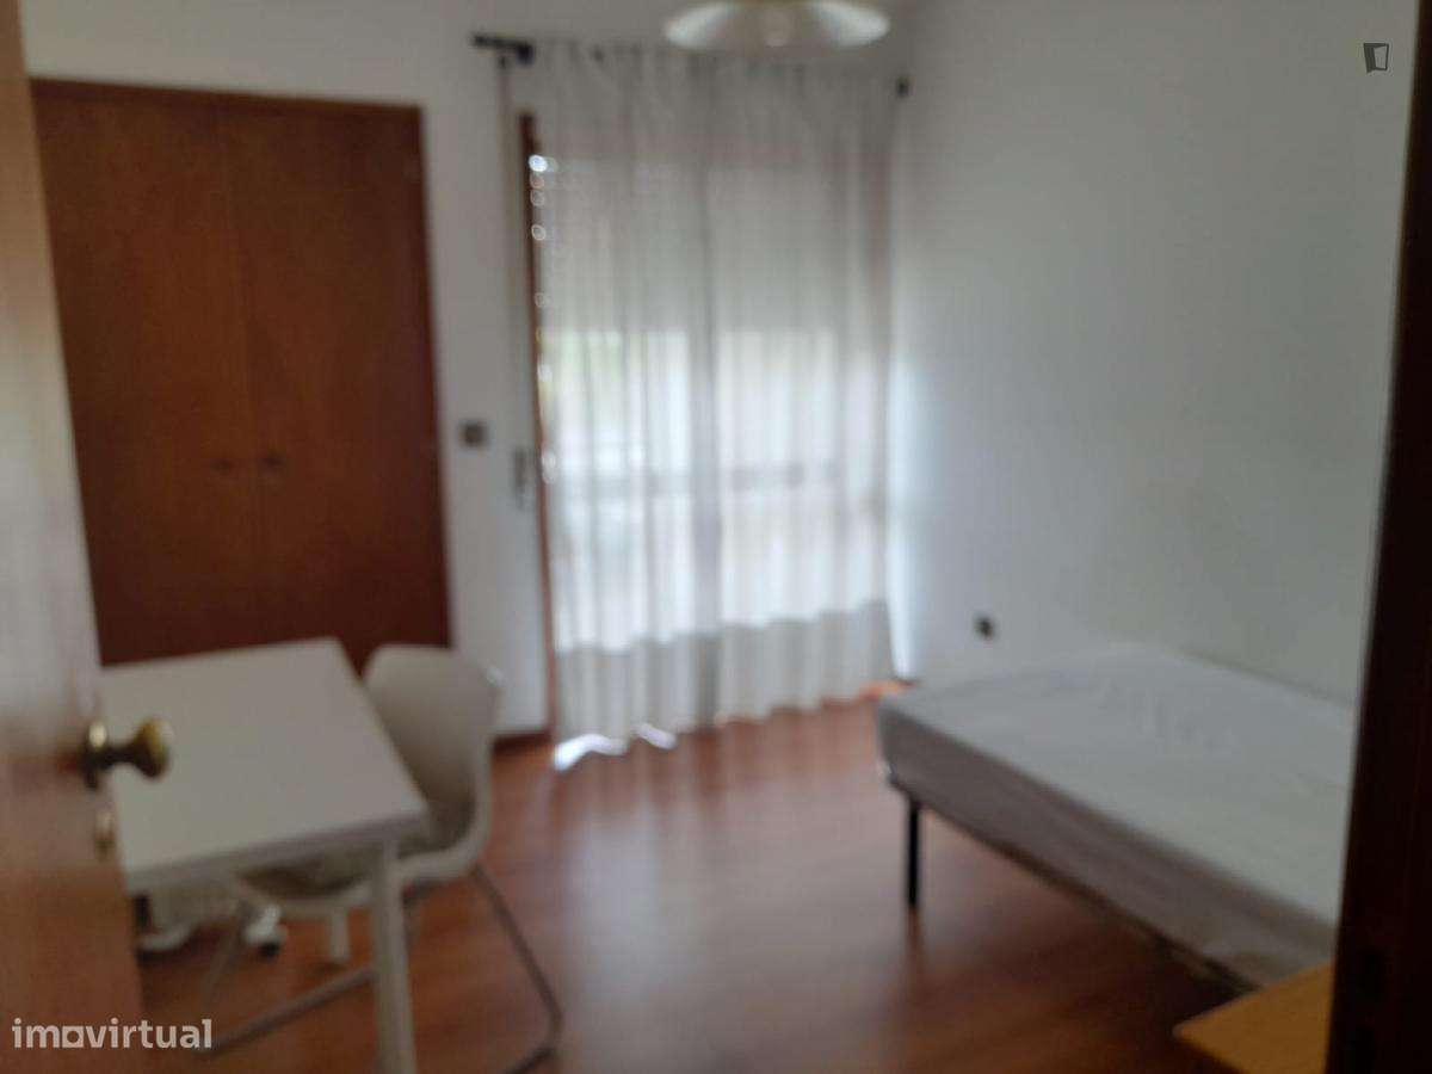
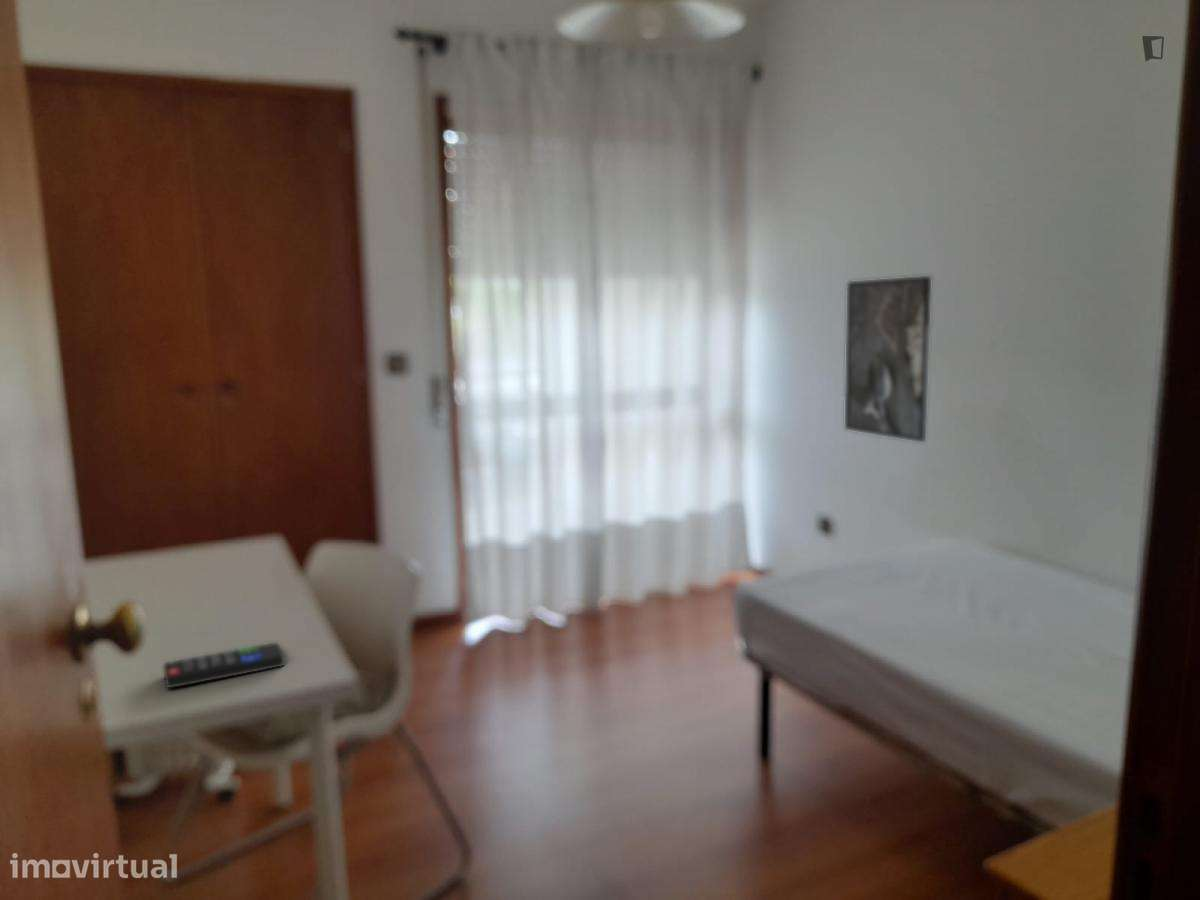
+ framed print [844,275,932,443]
+ remote control [163,642,286,689]
